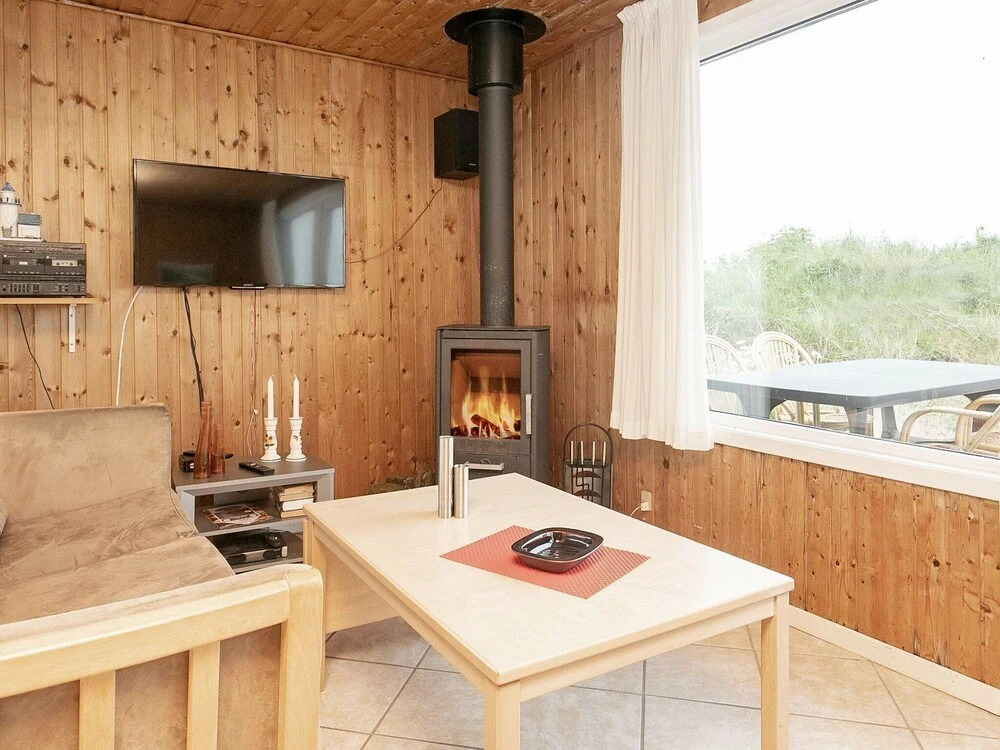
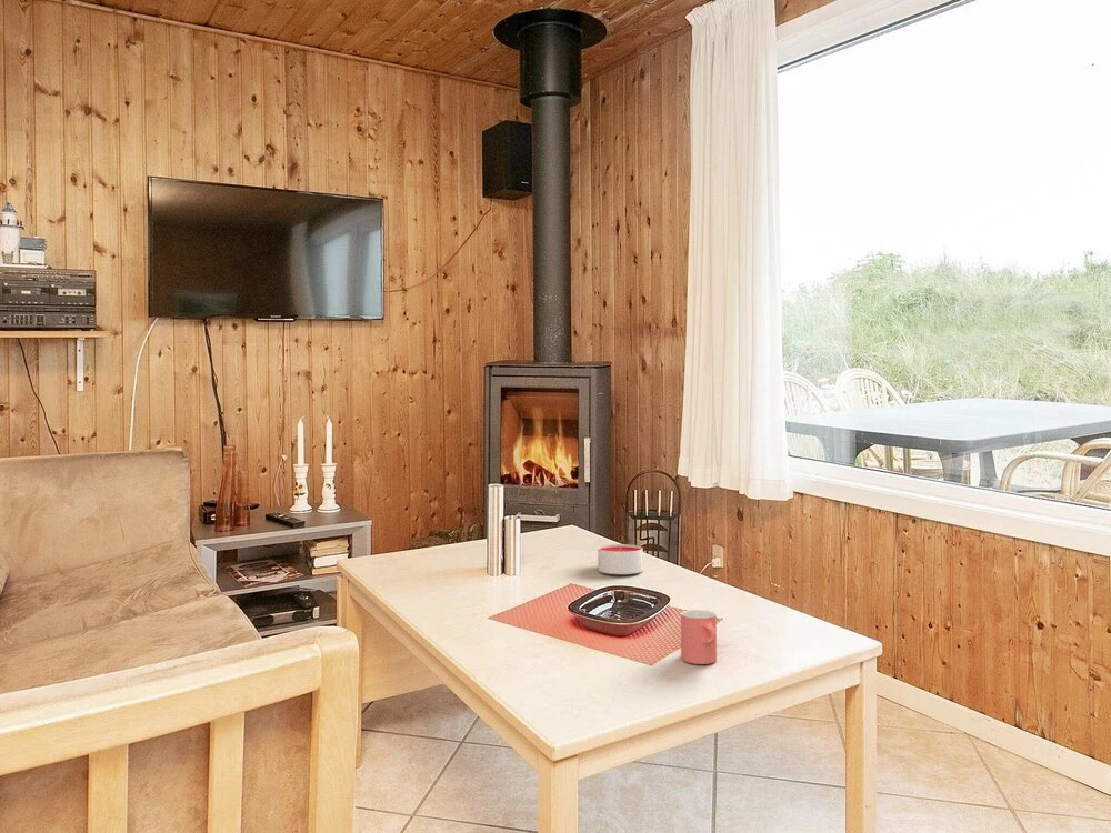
+ cup [680,609,718,665]
+ candle [597,543,644,575]
